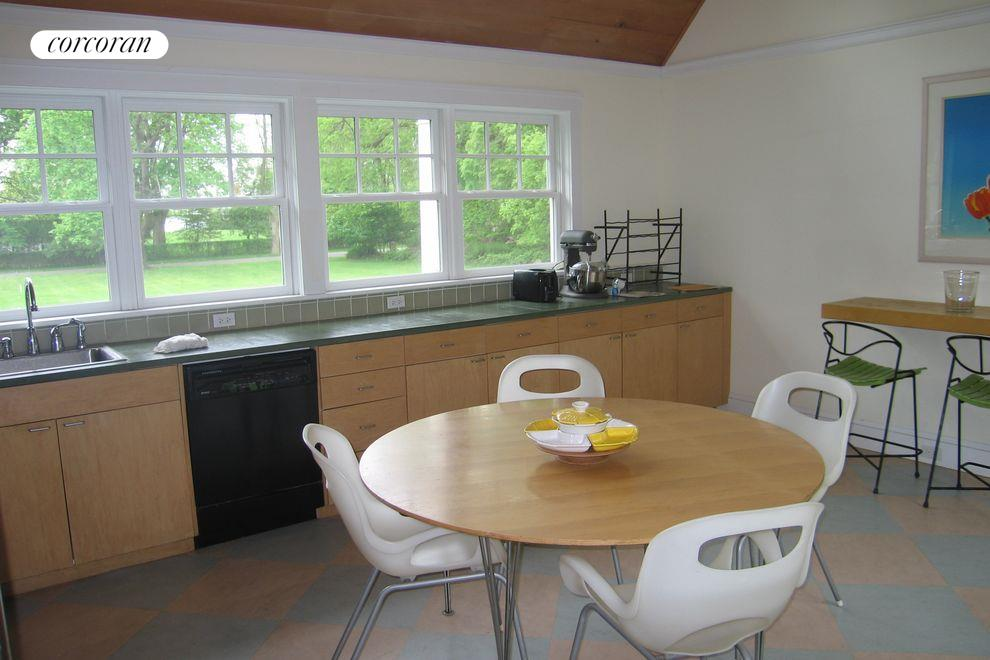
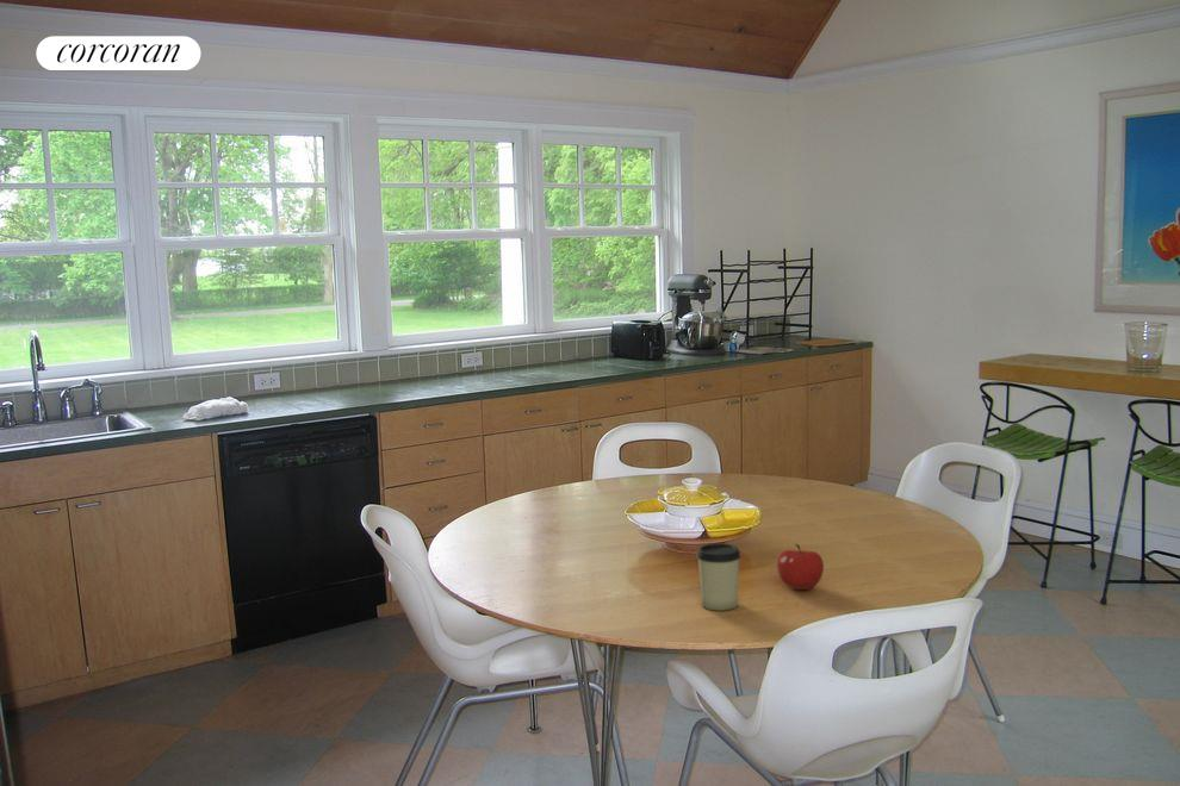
+ fruit [776,543,825,591]
+ cup [695,542,741,612]
